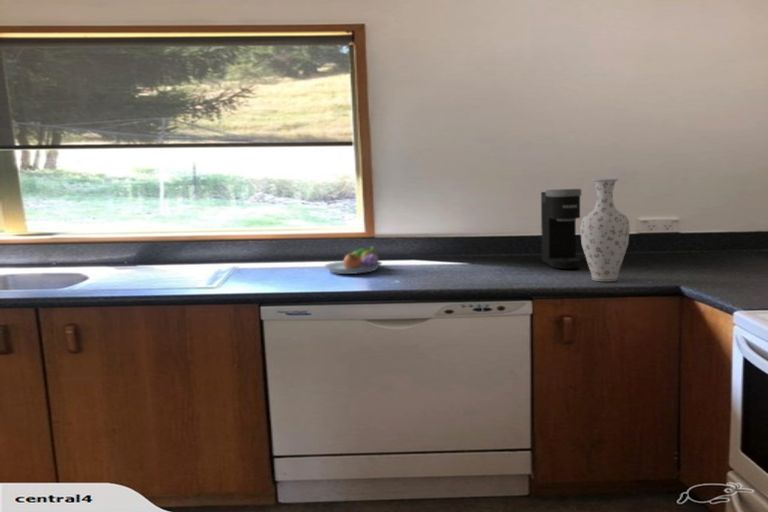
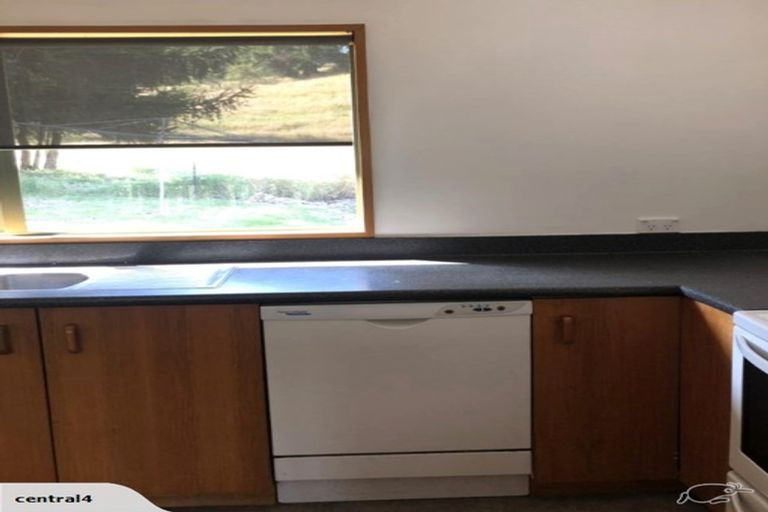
- coffee maker [540,188,582,270]
- vase [579,178,631,282]
- fruit bowl [324,245,383,275]
